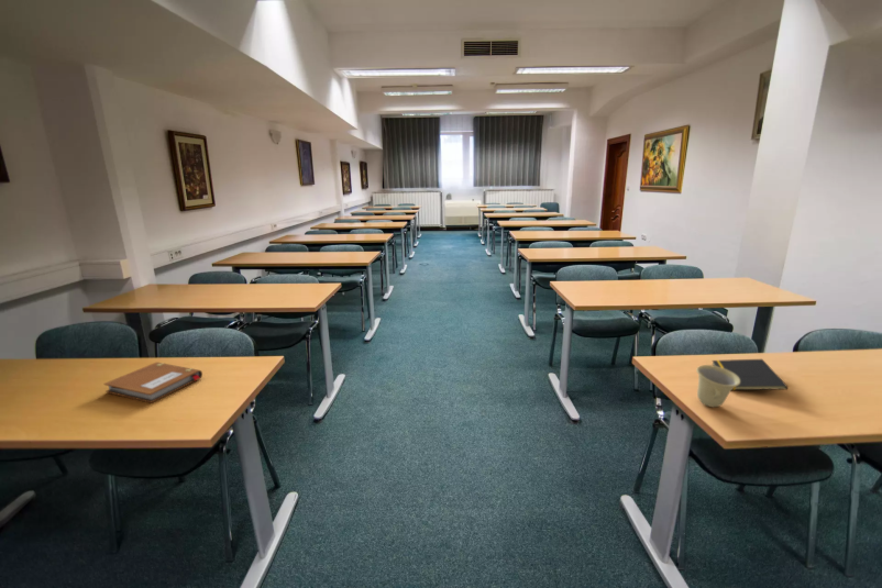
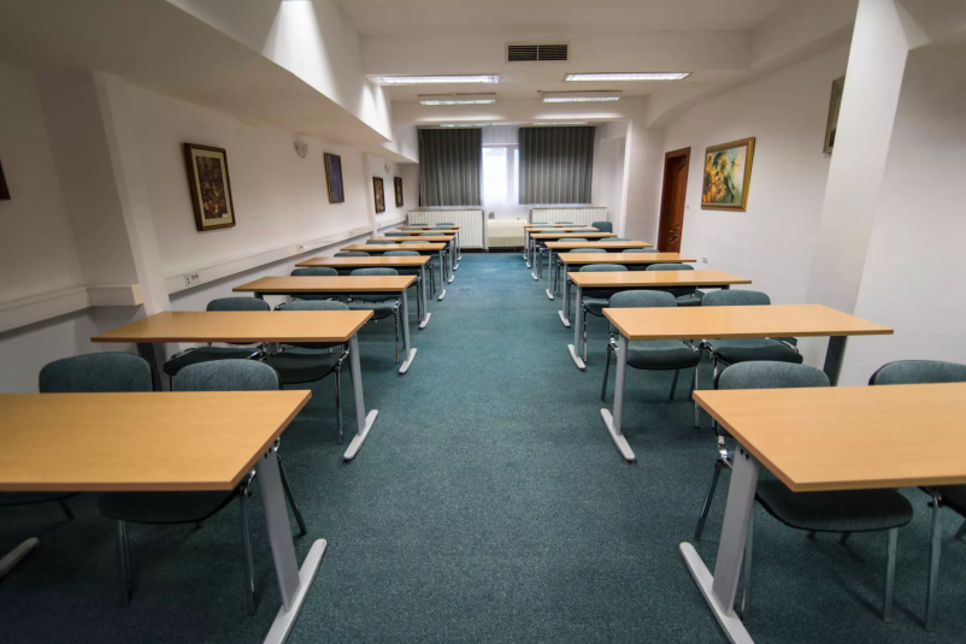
- notebook [102,362,203,404]
- cup [695,364,740,408]
- notepad [712,358,789,391]
